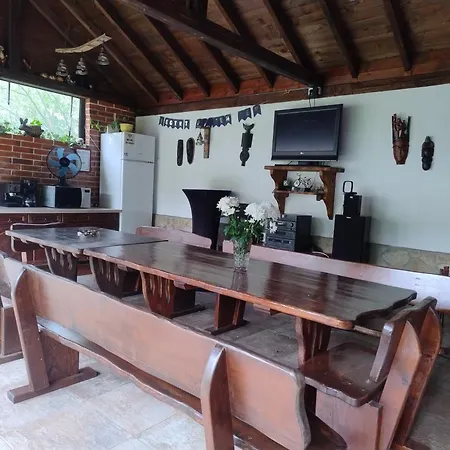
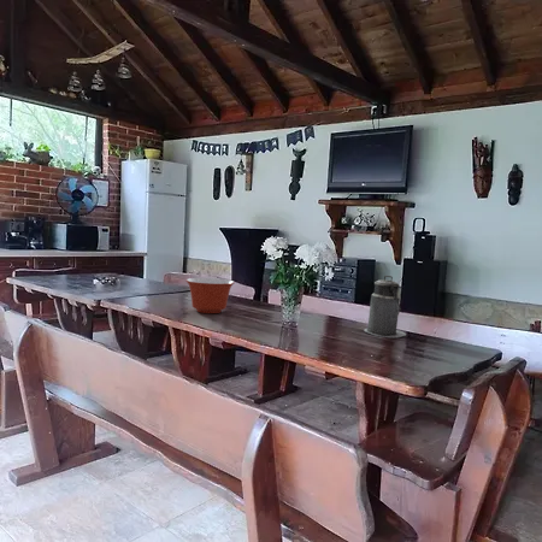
+ canister [363,275,407,338]
+ mixing bowl [184,277,236,314]
